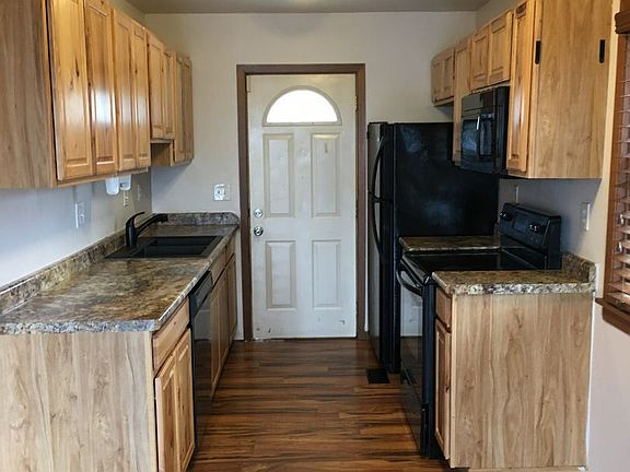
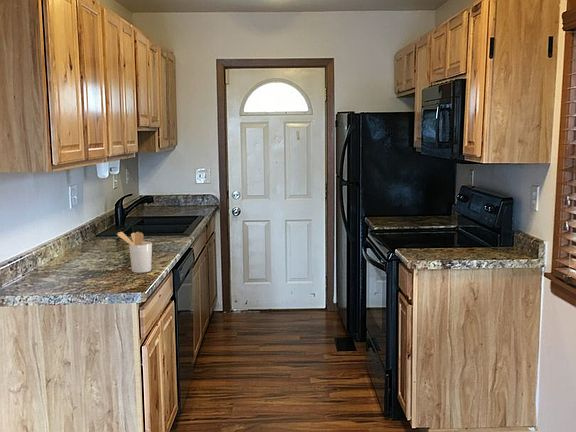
+ utensil holder [116,231,153,274]
